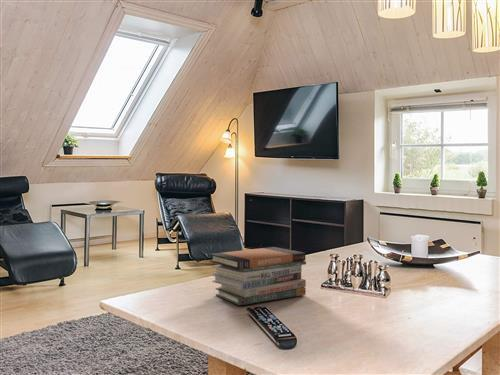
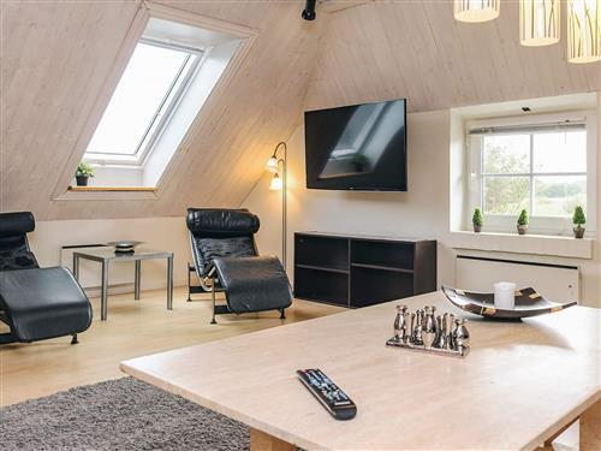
- book stack [209,246,307,306]
